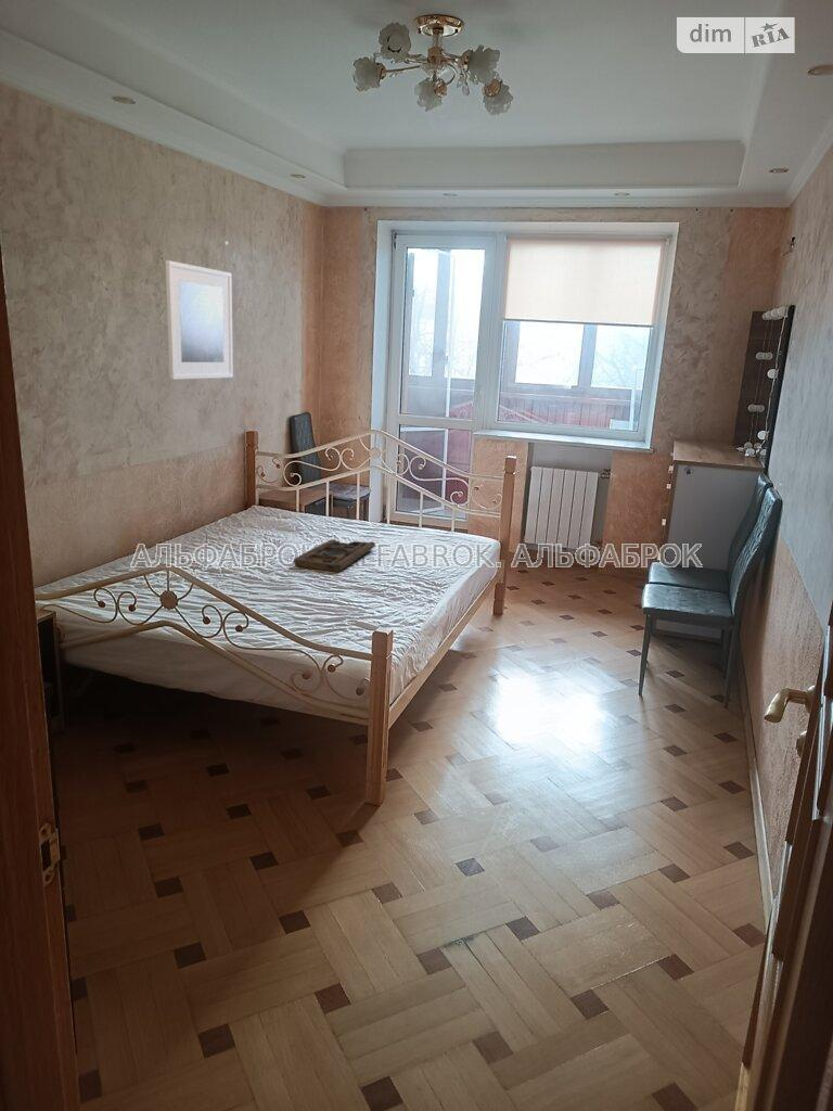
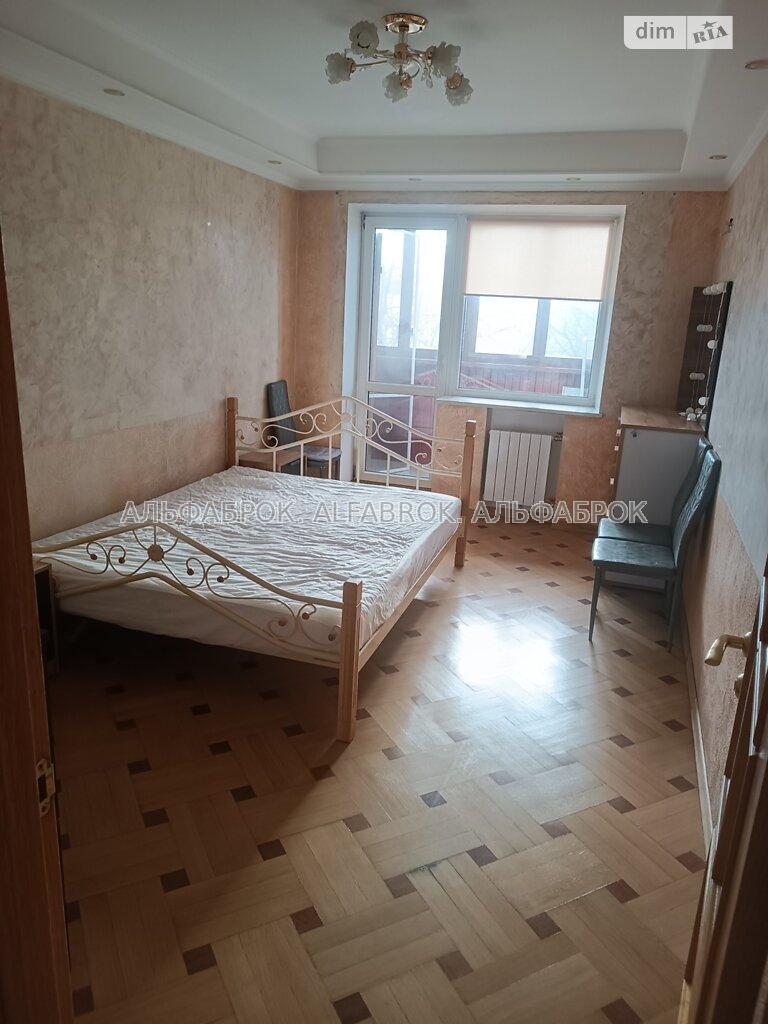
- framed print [164,259,234,381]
- decorative tray [293,538,376,573]
